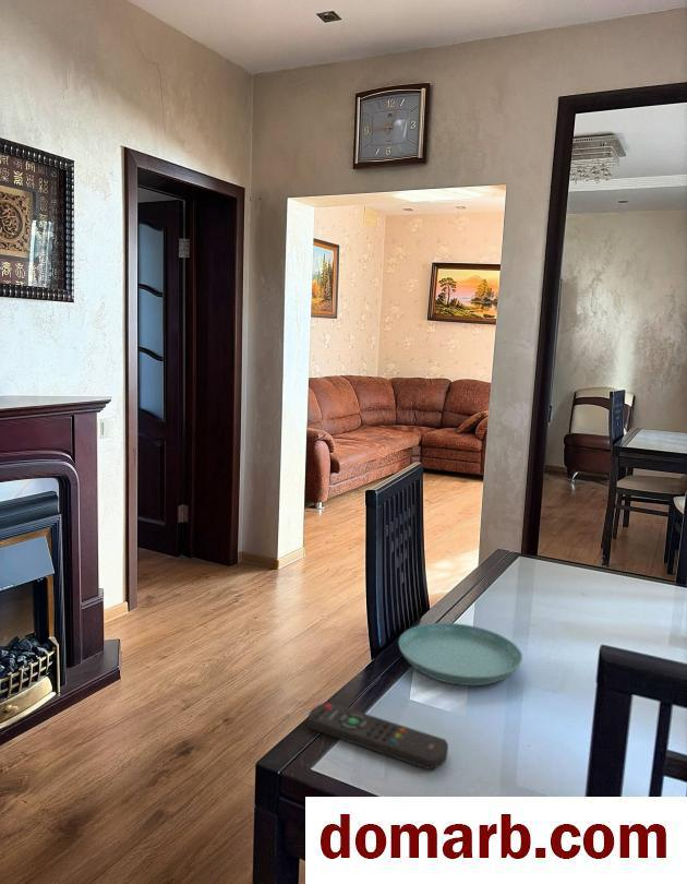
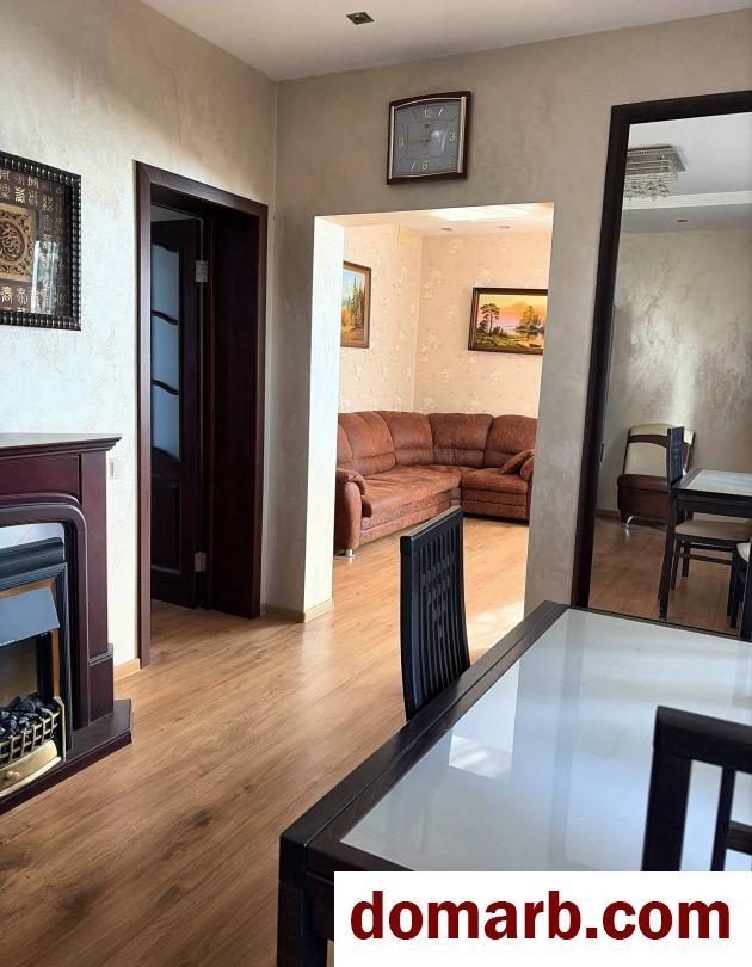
- saucer [398,622,523,686]
- remote control [306,701,449,770]
